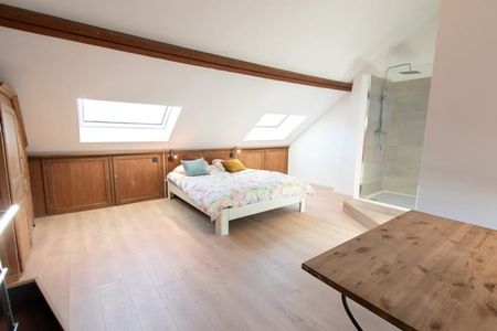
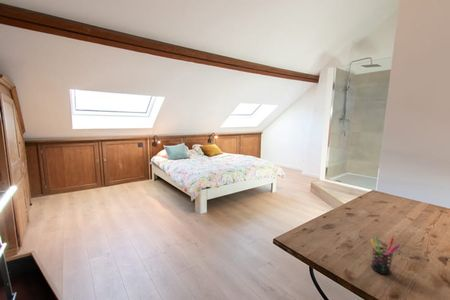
+ pen holder [370,236,401,275]
